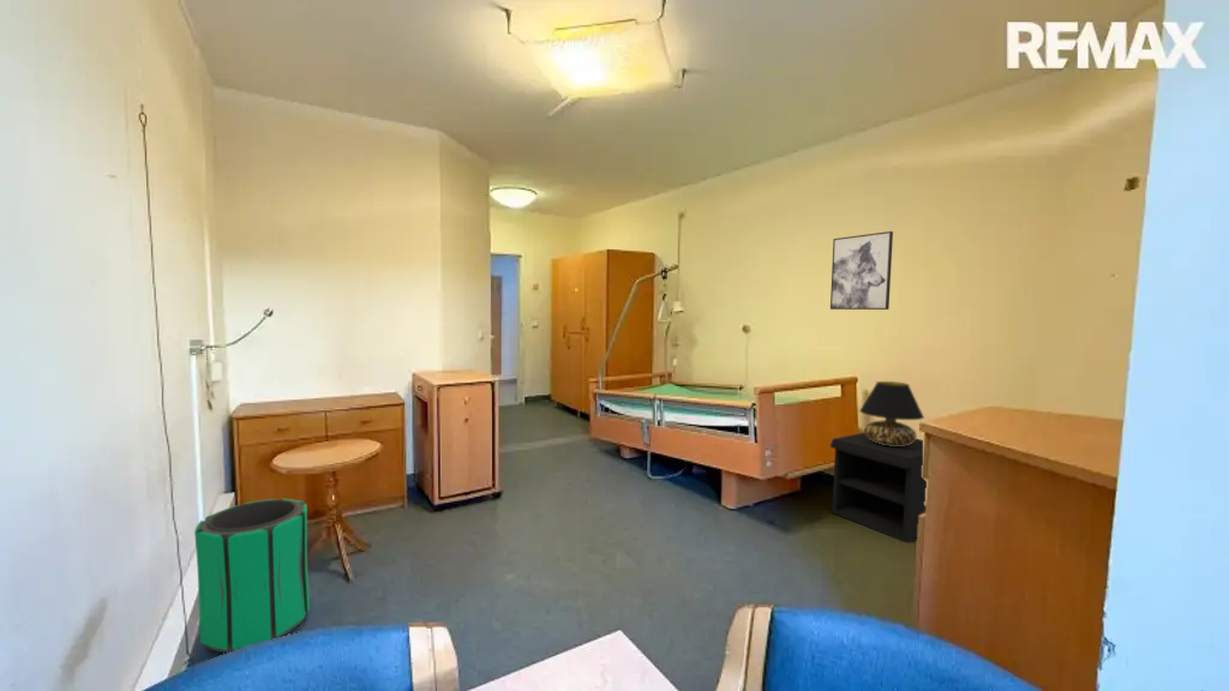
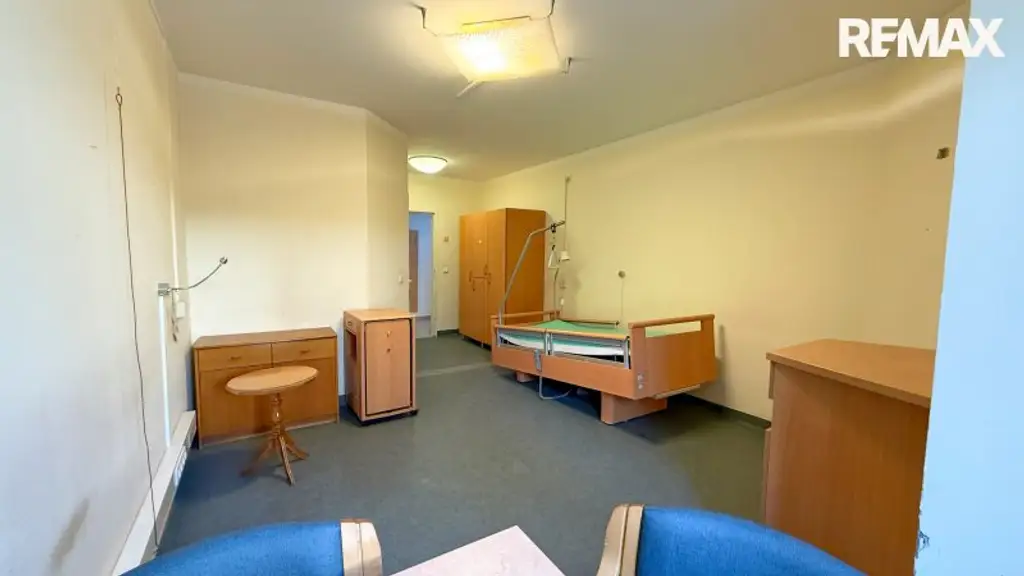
- trash can [193,498,311,654]
- table lamp [858,380,925,446]
- wall art [829,230,894,311]
- nightstand [829,432,928,545]
